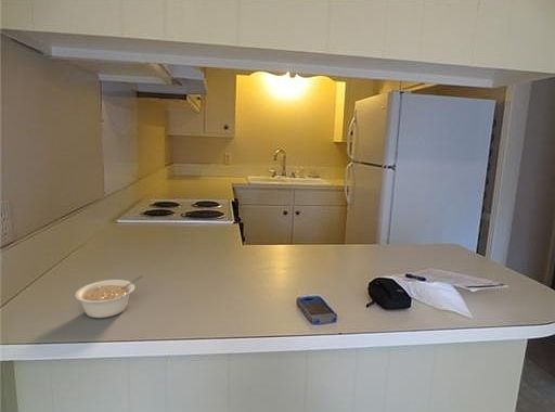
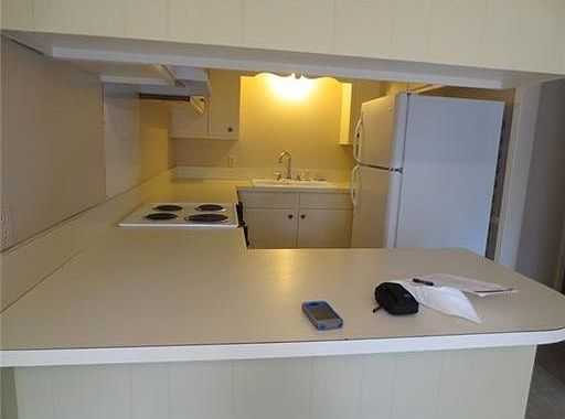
- legume [75,275,143,319]
